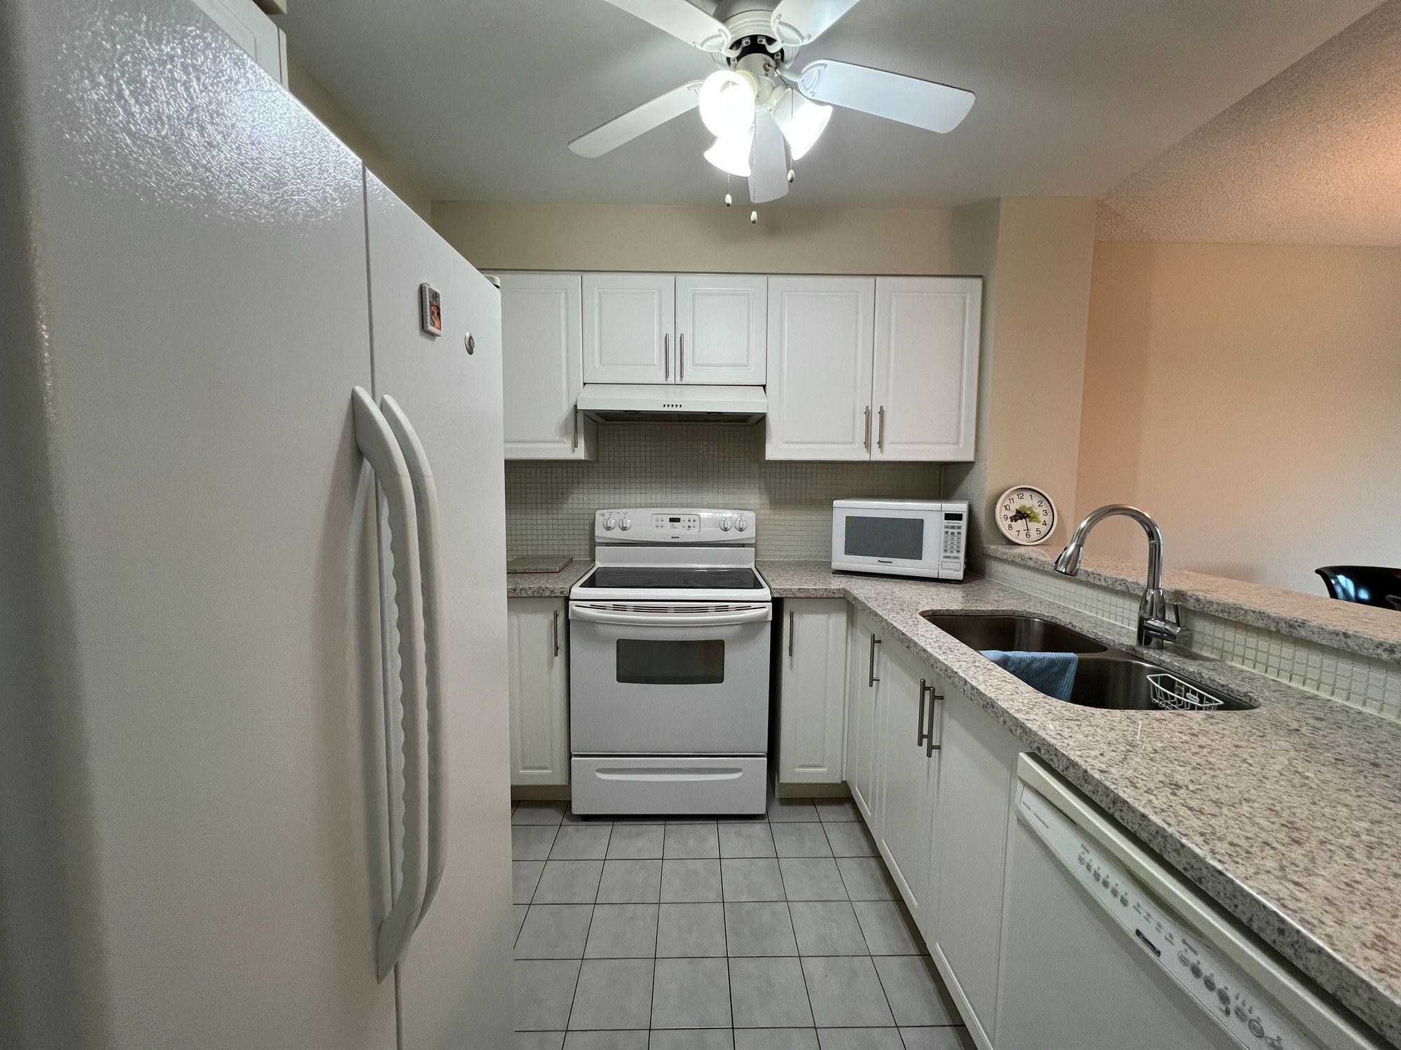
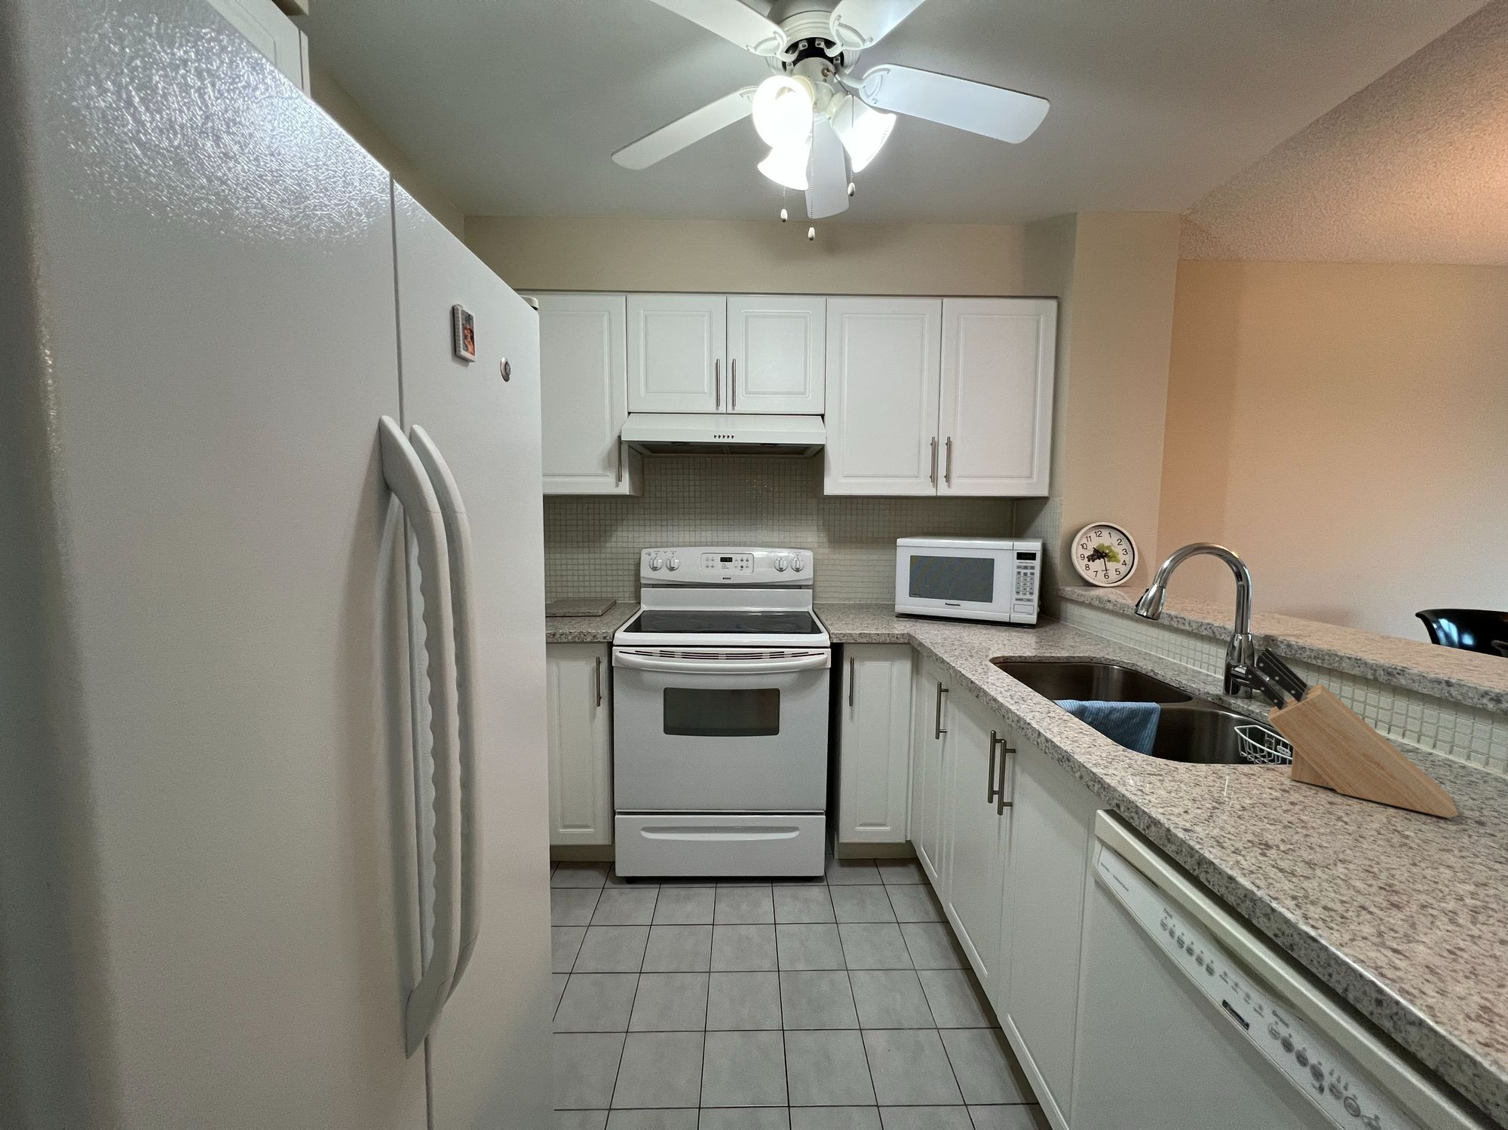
+ knife block [1244,647,1459,819]
